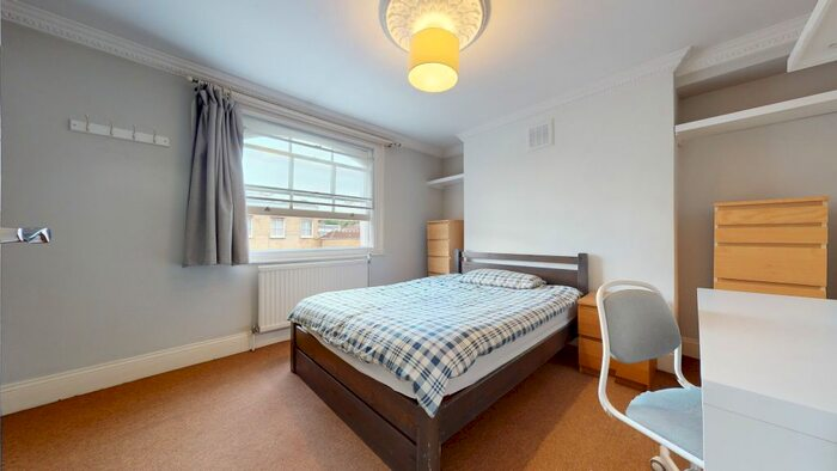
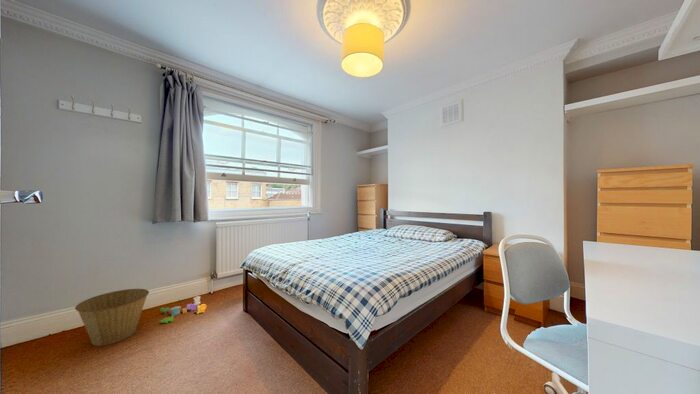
+ basket [74,288,150,347]
+ stacking toy [159,295,208,324]
